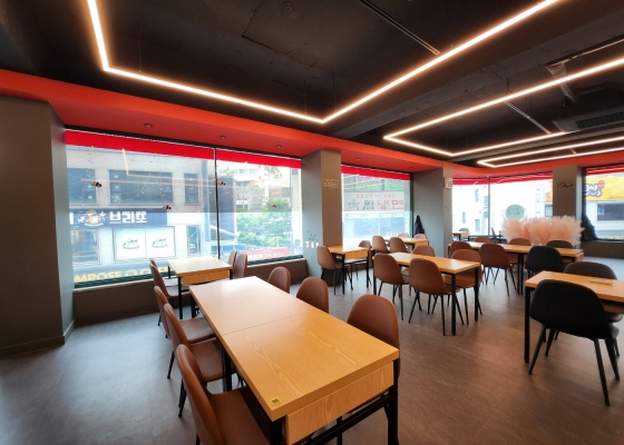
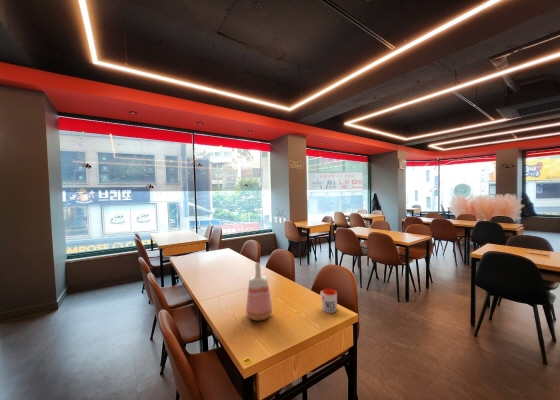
+ vase [245,261,273,322]
+ mug [319,288,338,314]
